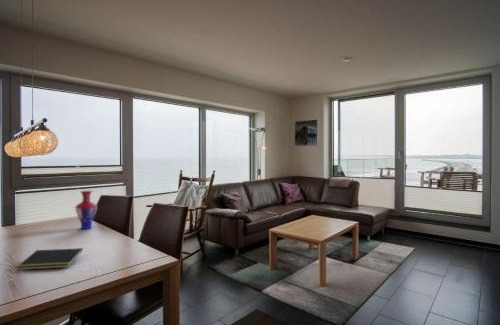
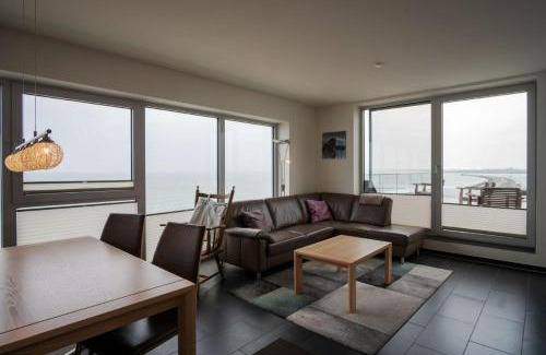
- notepad [15,247,84,271]
- vase [74,190,98,230]
